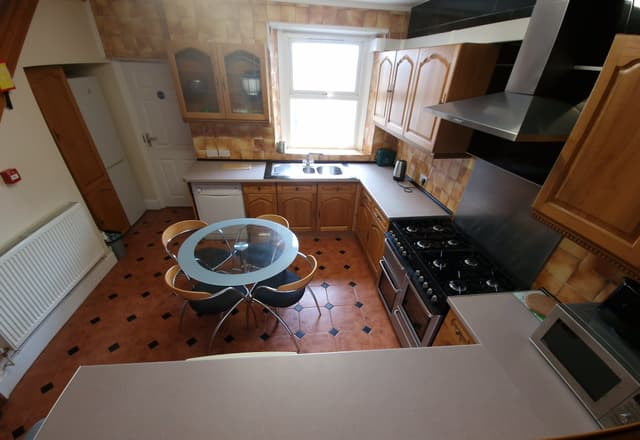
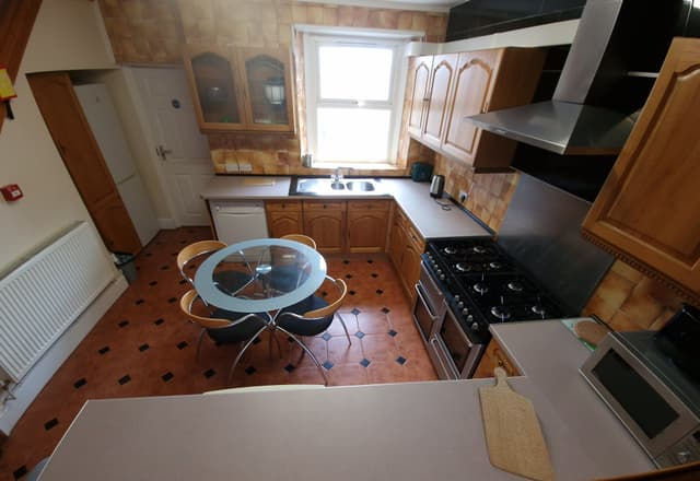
+ chopping board [478,366,557,481]
